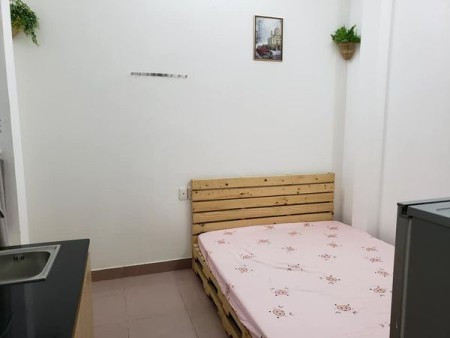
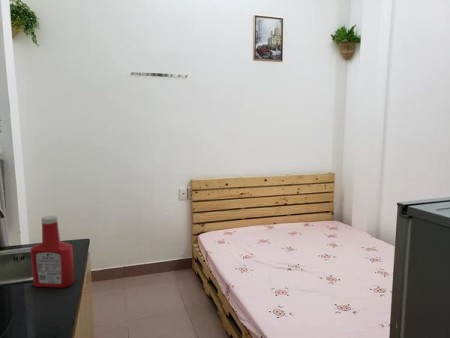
+ soap bottle [29,215,76,288]
